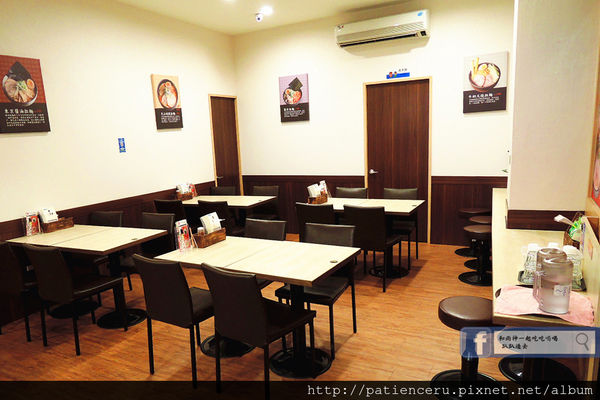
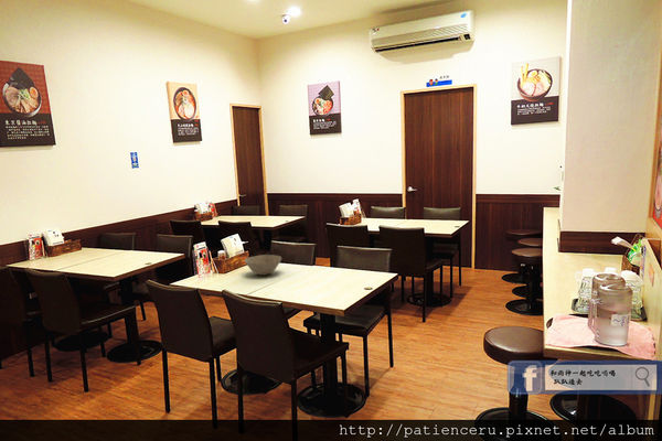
+ bowl [243,254,282,277]
